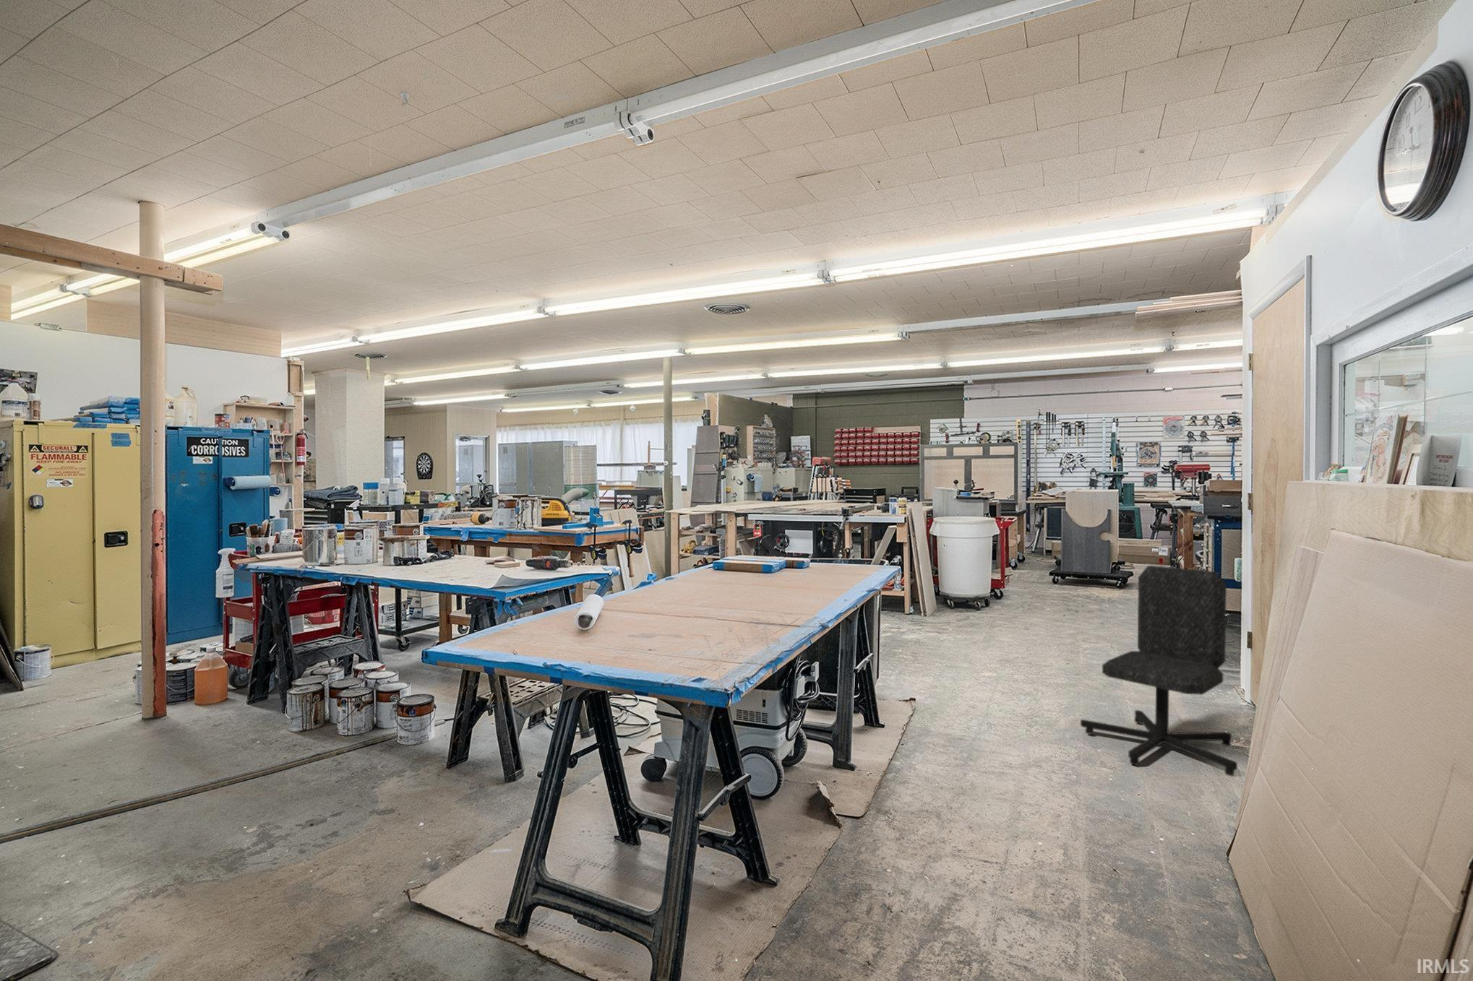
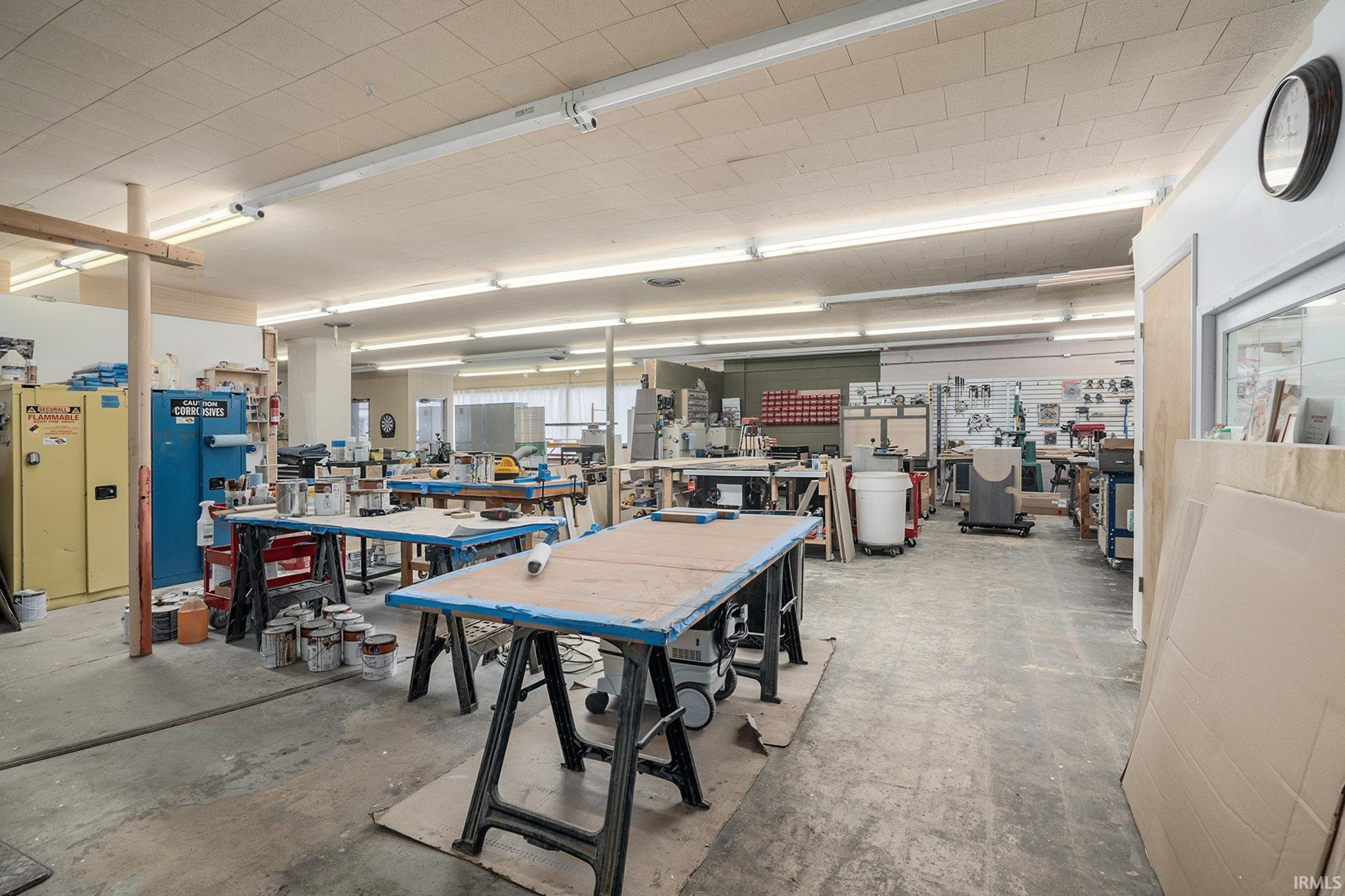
- chair [1080,565,1239,776]
